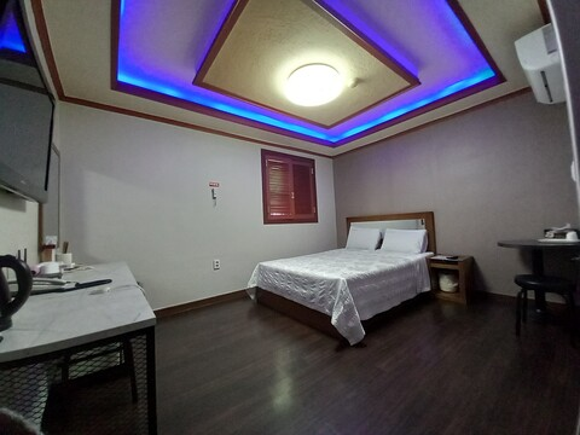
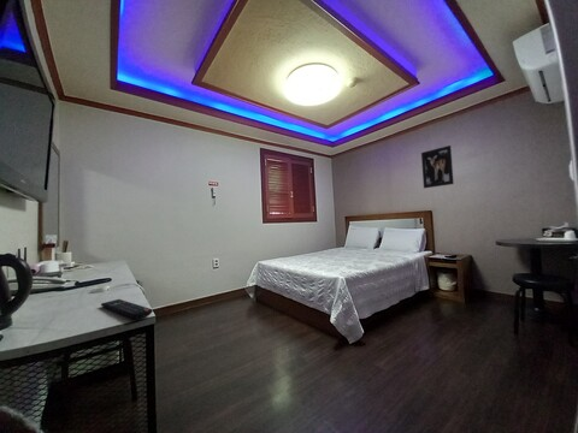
+ wall art [420,144,455,189]
+ remote control [100,298,154,320]
